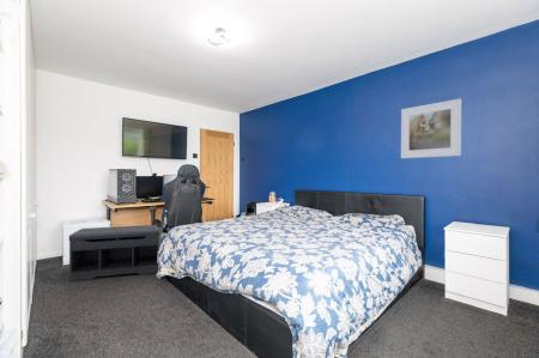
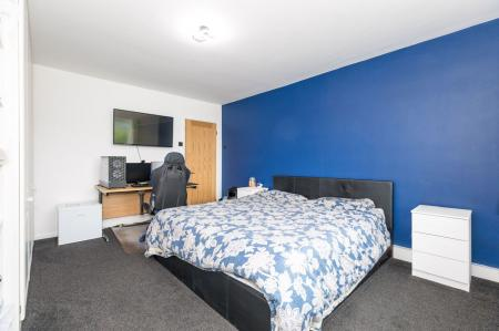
- bench [68,224,163,283]
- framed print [400,97,462,159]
